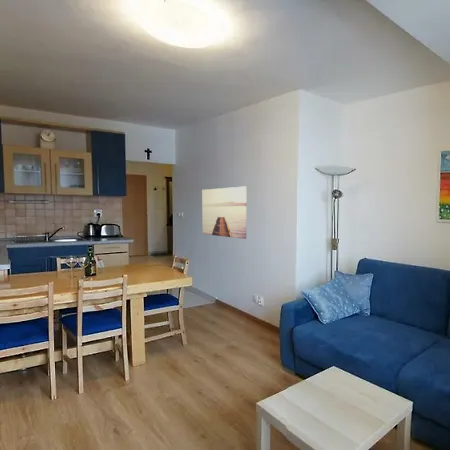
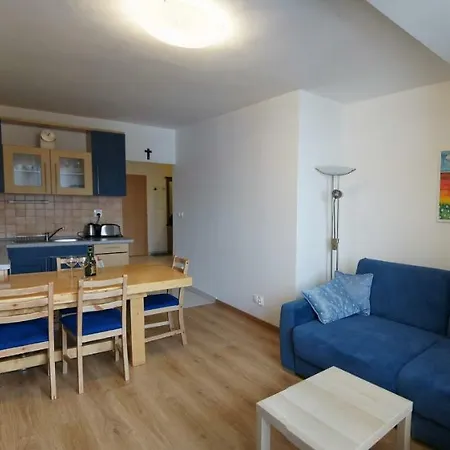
- wall art [201,186,247,240]
